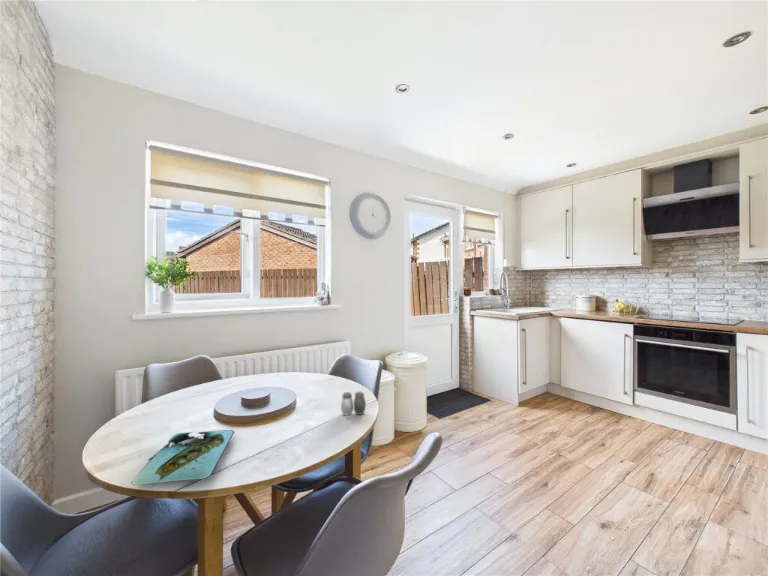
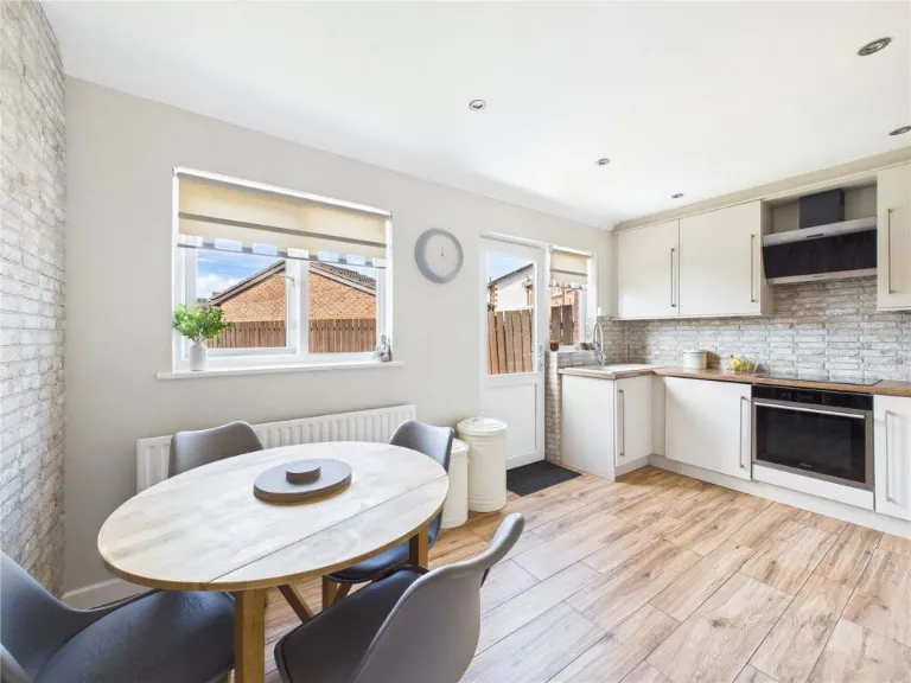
- salt and pepper shaker [340,391,367,416]
- platter [130,429,235,486]
